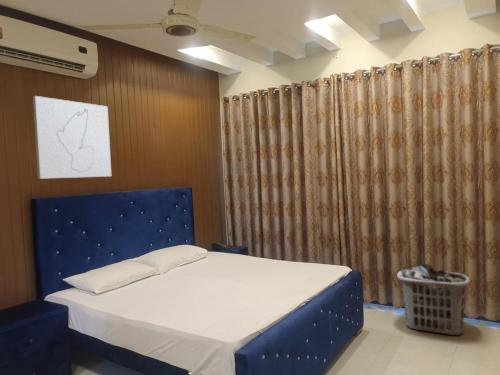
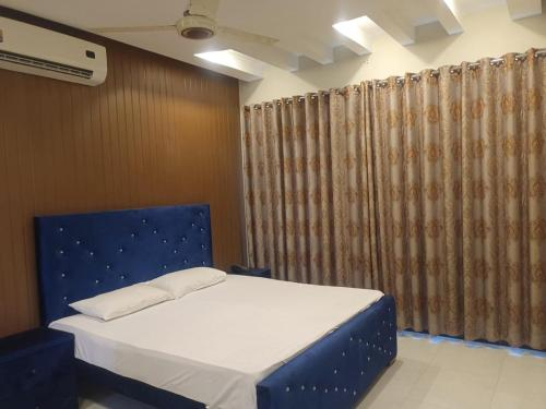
- wall art [32,95,112,180]
- clothes hamper [396,263,471,336]
